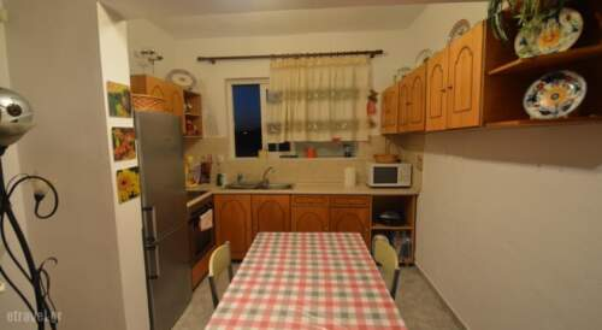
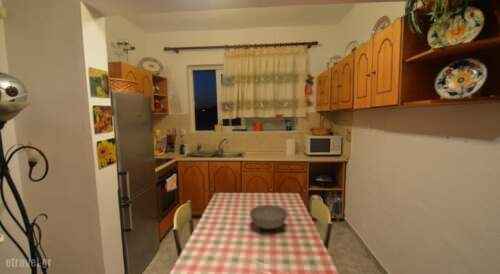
+ bowl [249,204,288,230]
